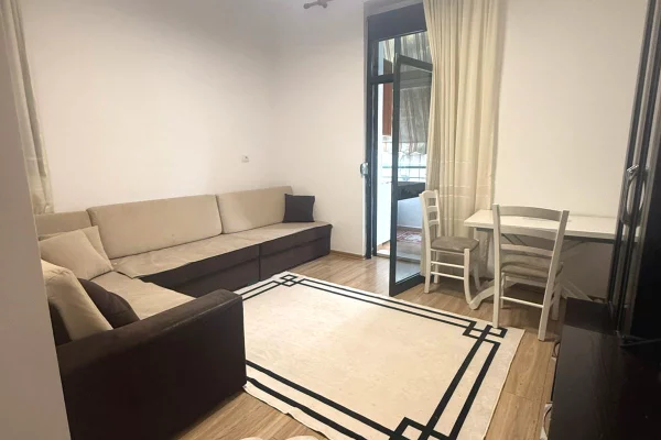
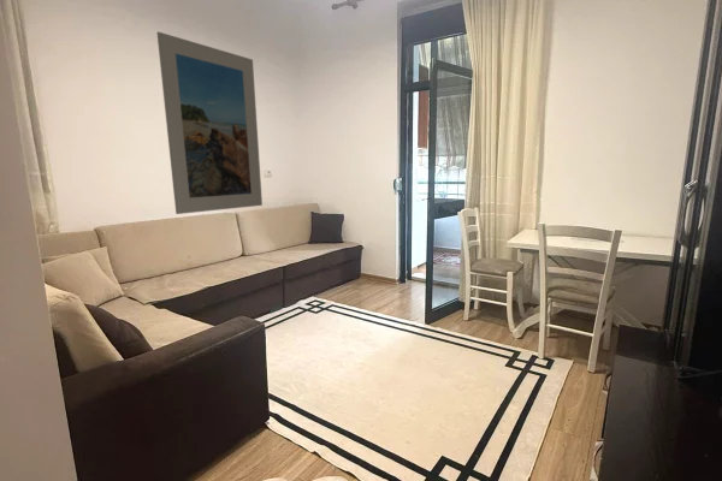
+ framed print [156,30,264,215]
